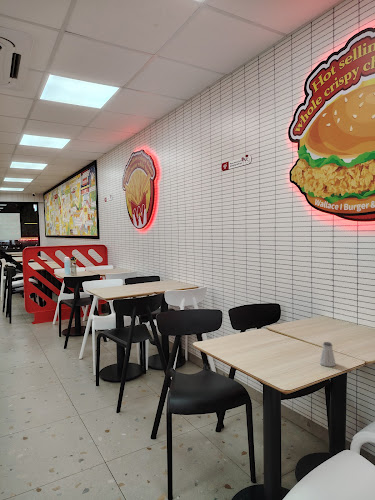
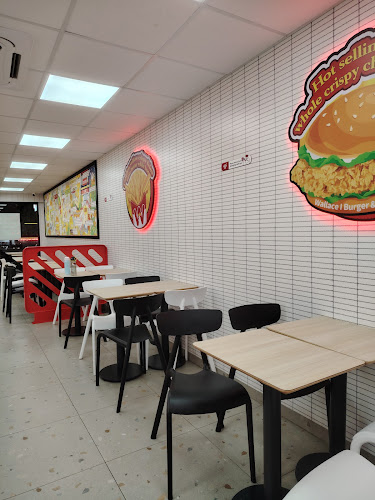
- saltshaker [319,341,337,367]
